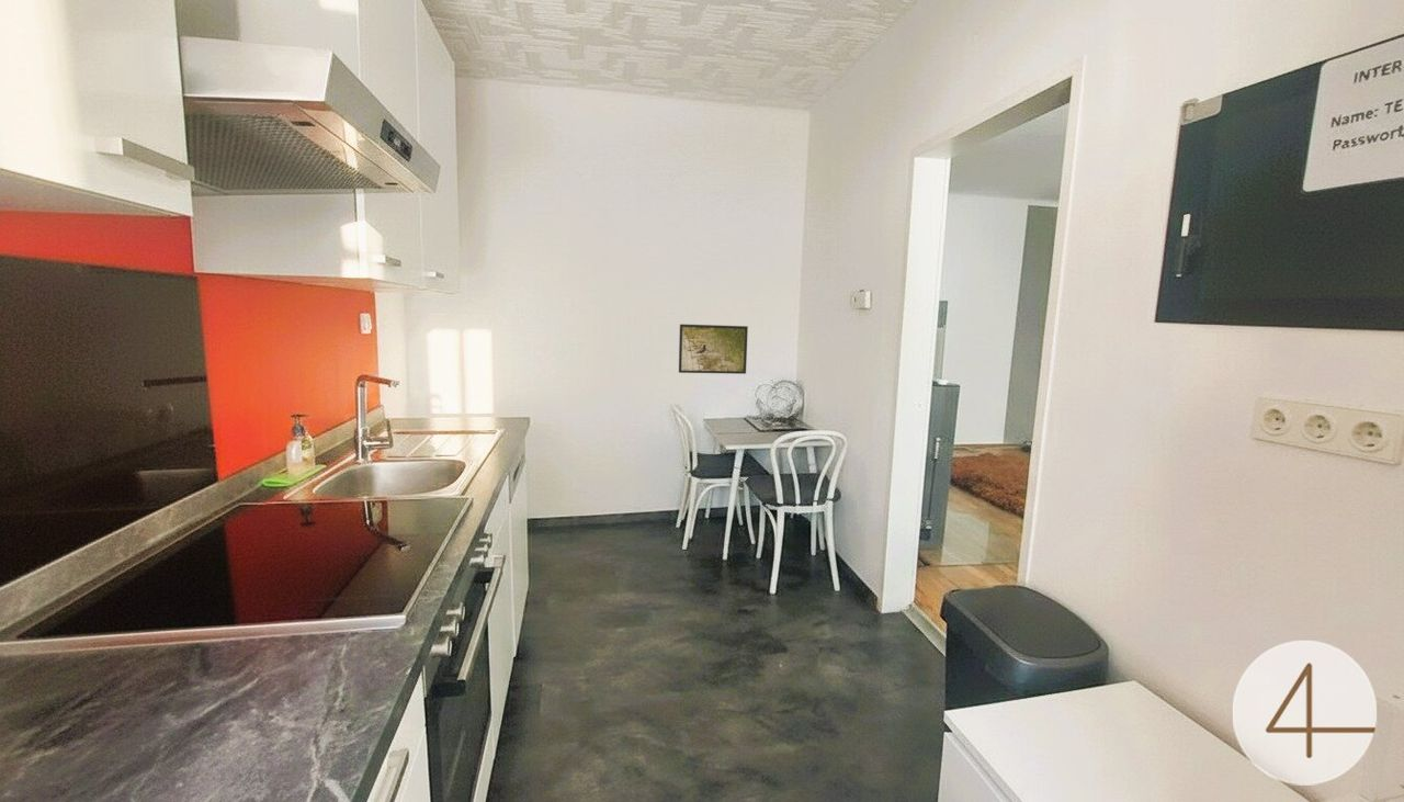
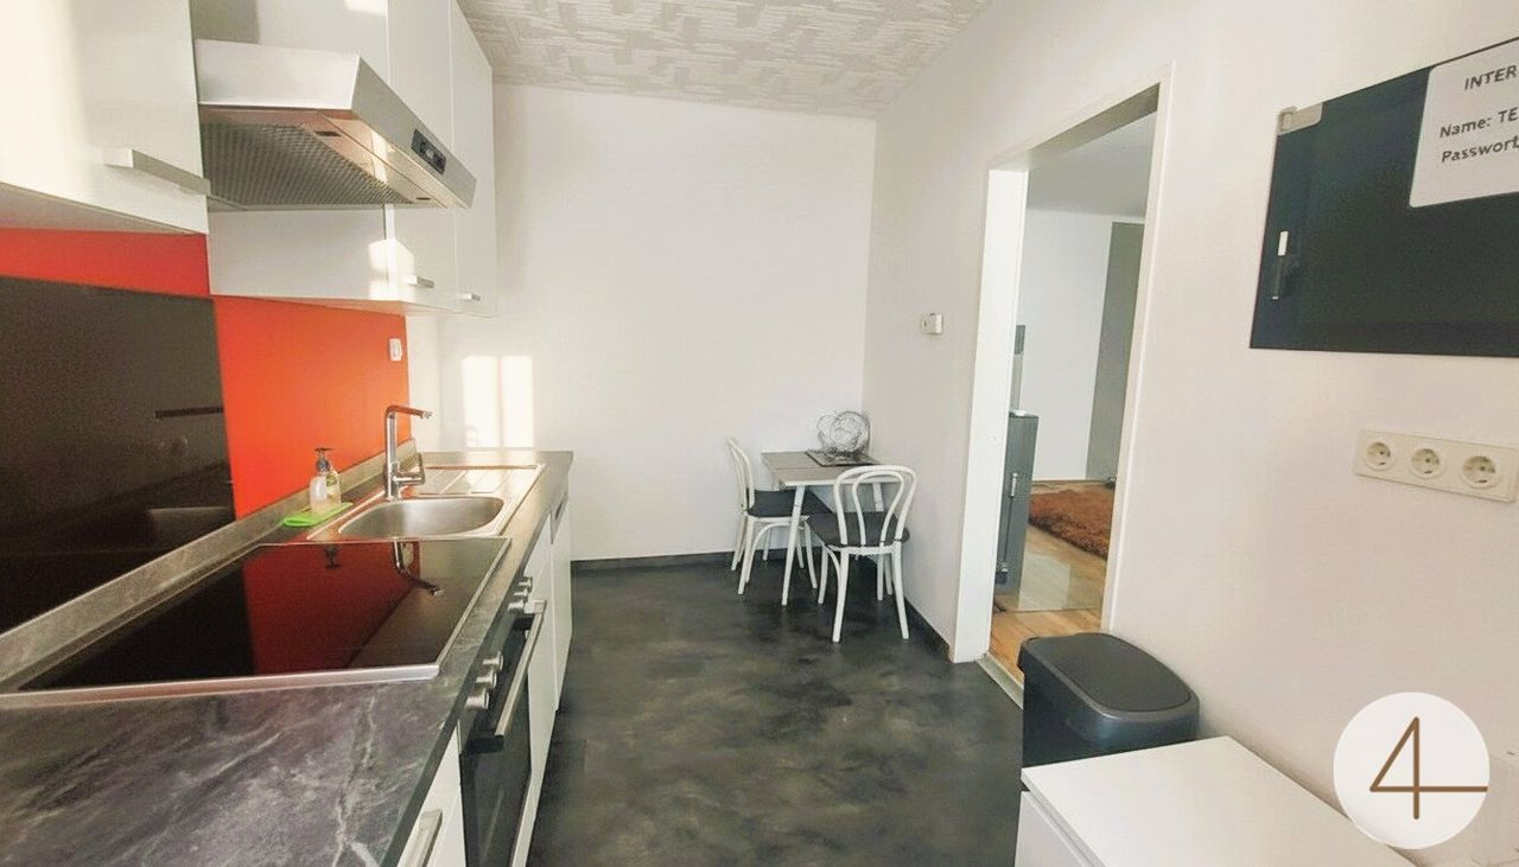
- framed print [678,324,749,375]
